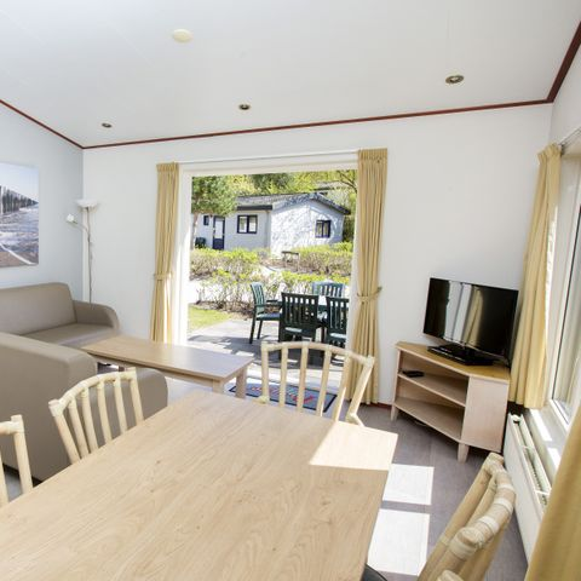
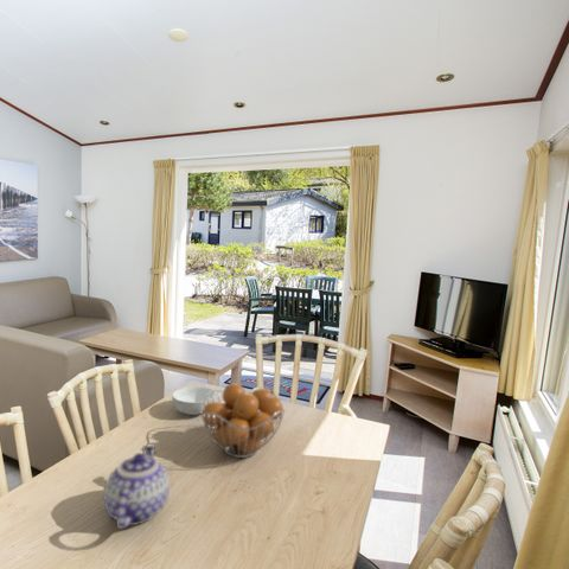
+ fruit basket [200,382,286,459]
+ cereal bowl [171,385,217,416]
+ teapot [103,443,171,530]
